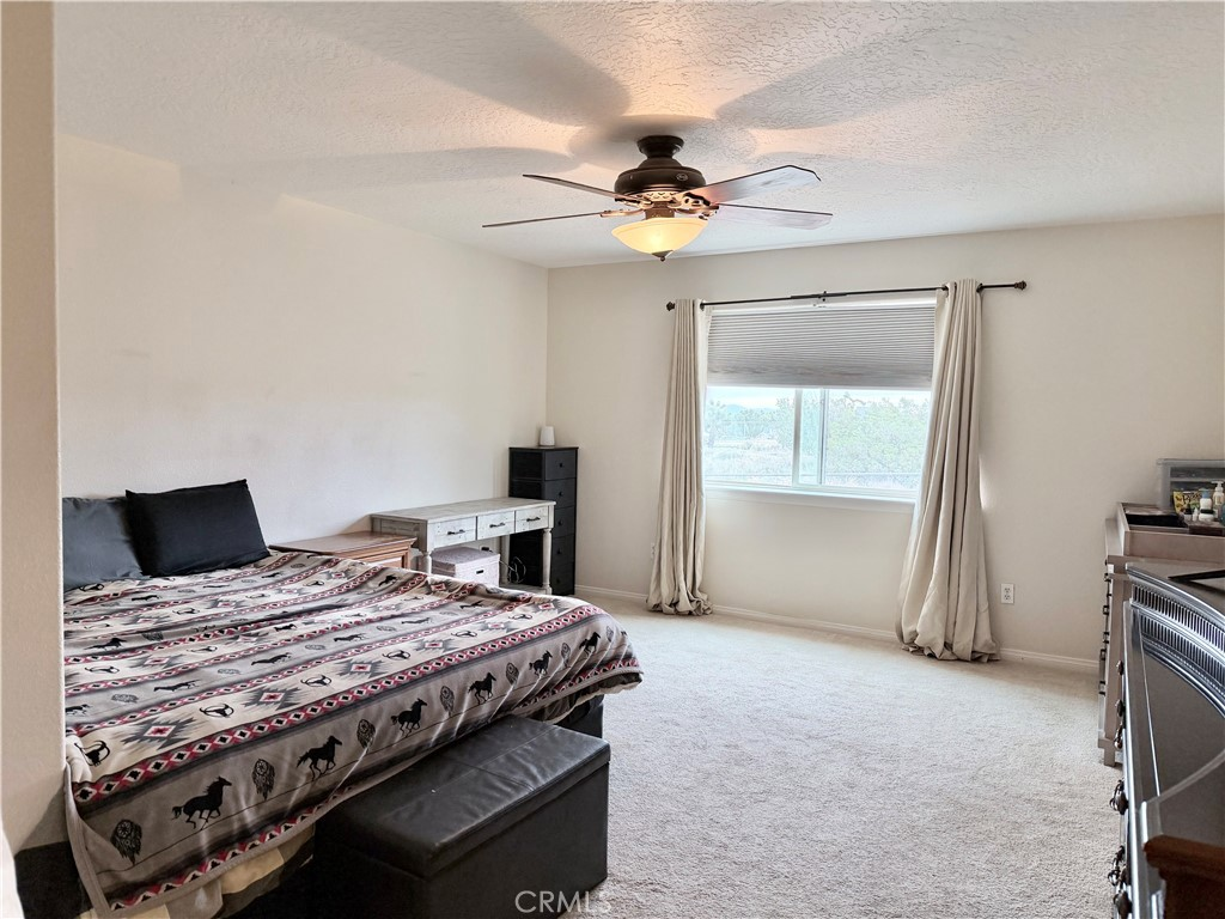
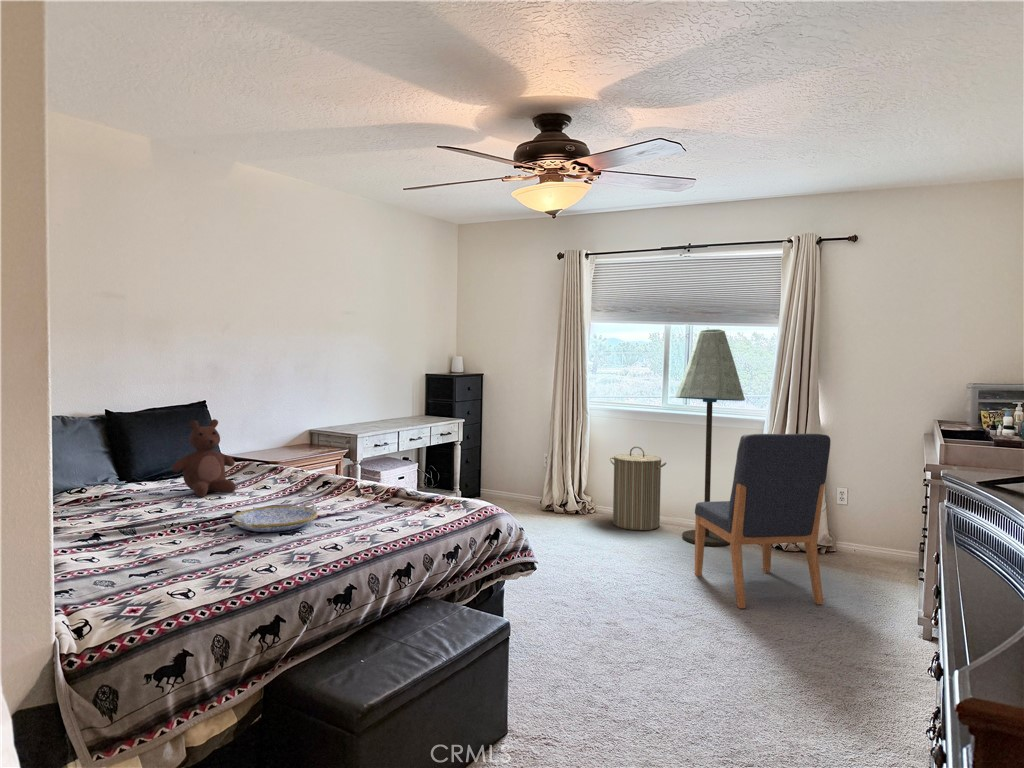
+ chair [694,433,831,609]
+ teddy bear [171,418,237,498]
+ serving tray [231,500,318,533]
+ laundry hamper [609,445,667,531]
+ floor lamp [674,328,746,547]
